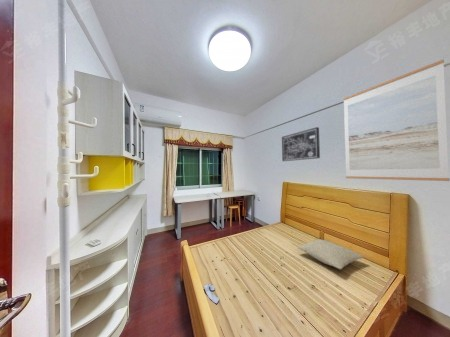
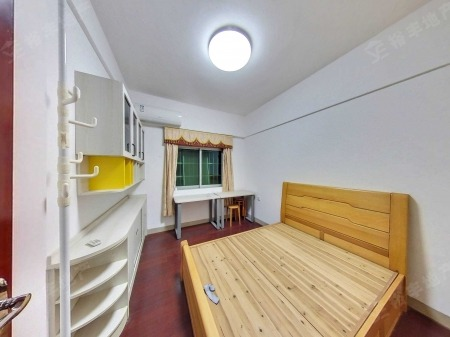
- wall art [281,126,321,162]
- wall art [342,59,450,182]
- pillow [296,238,365,270]
